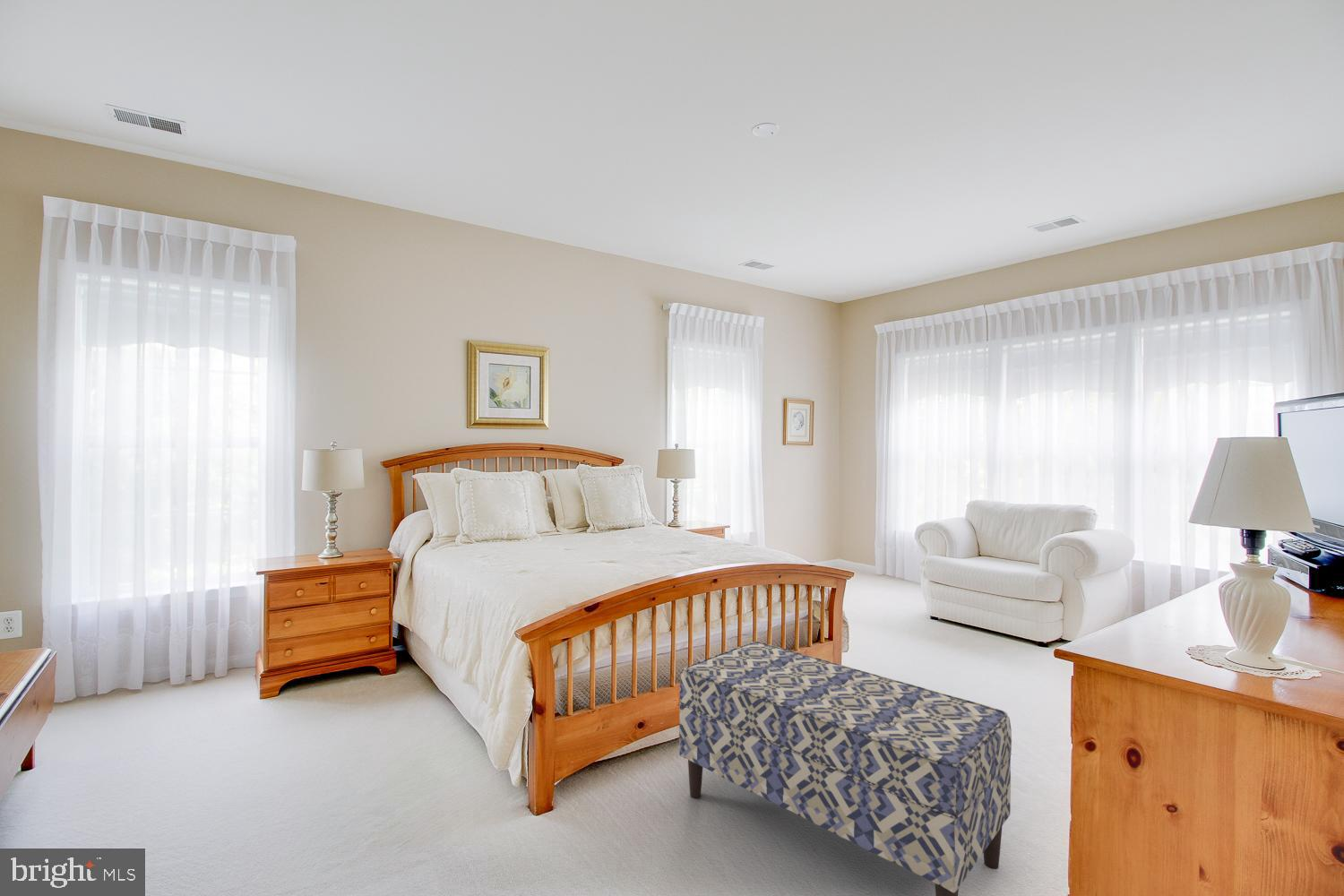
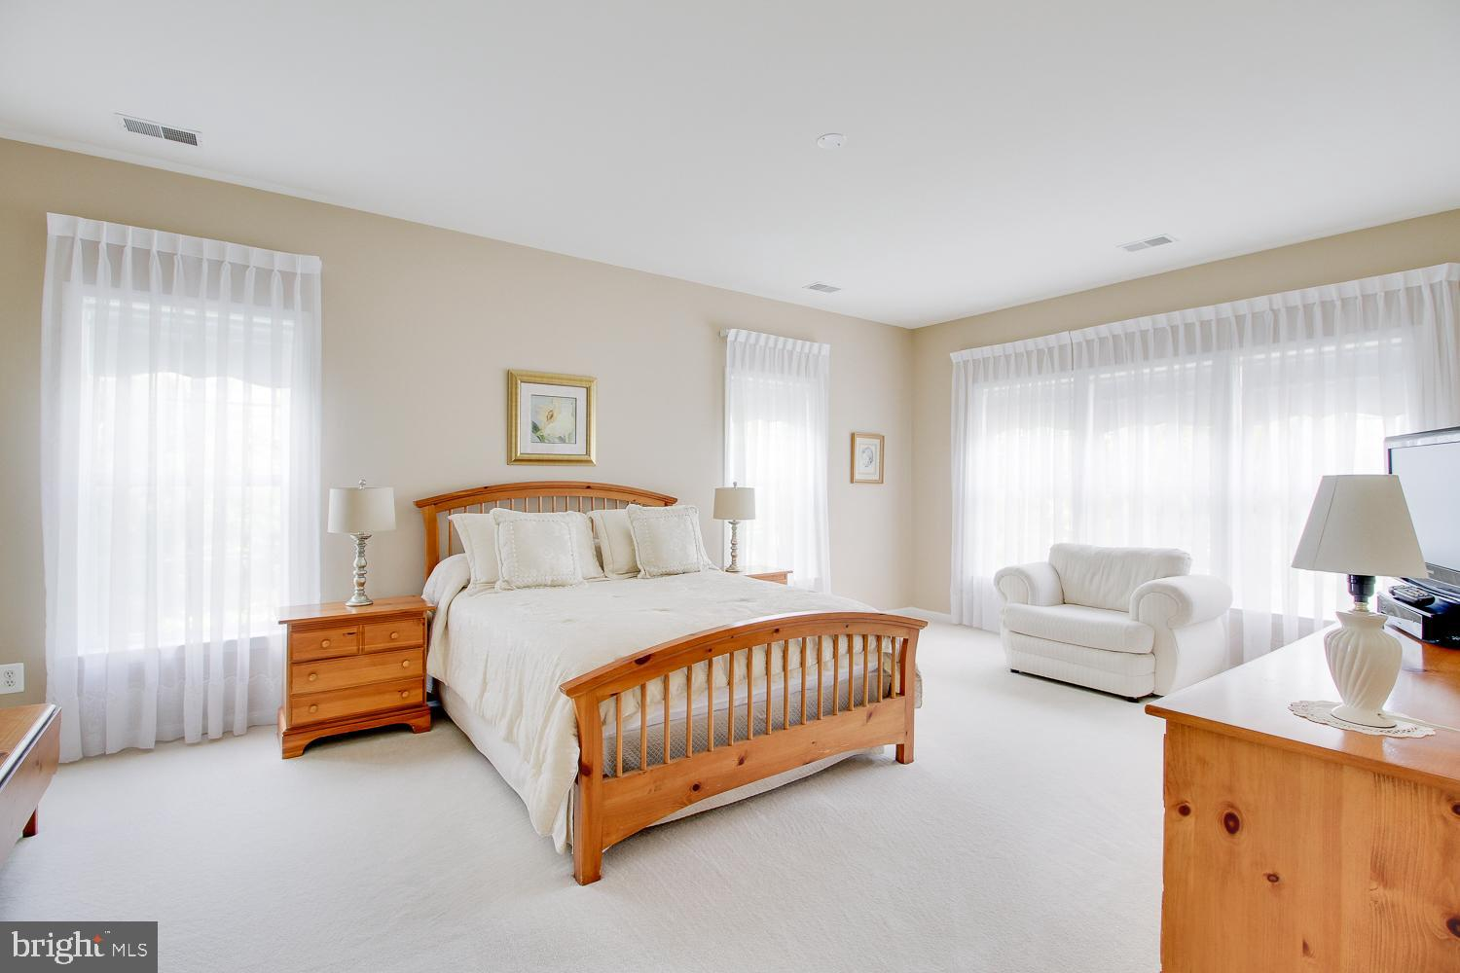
- bench [678,641,1012,896]
